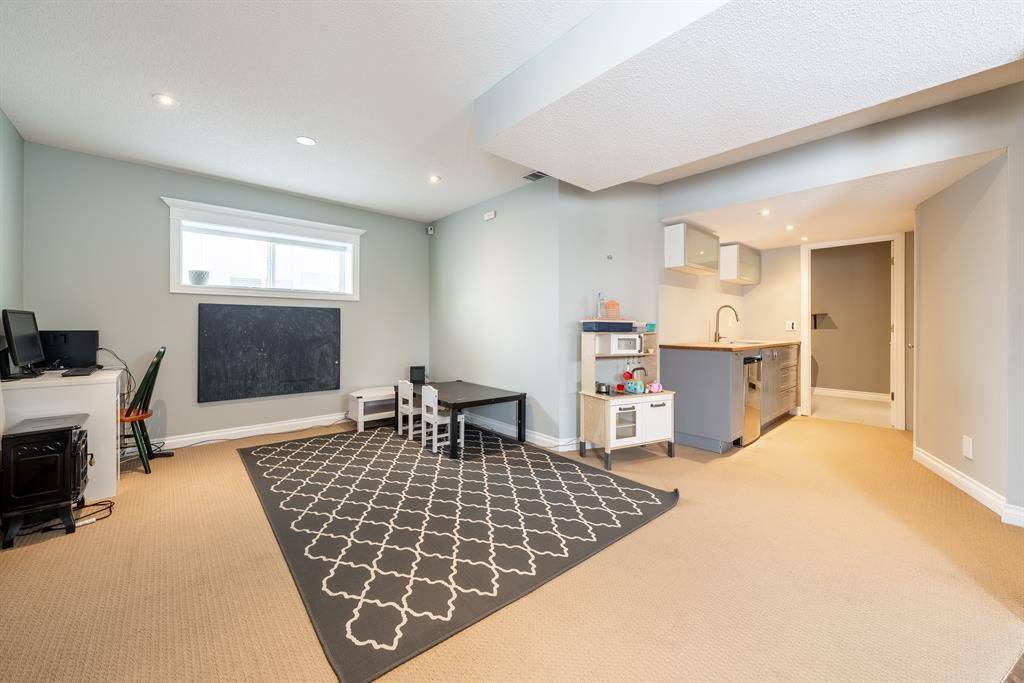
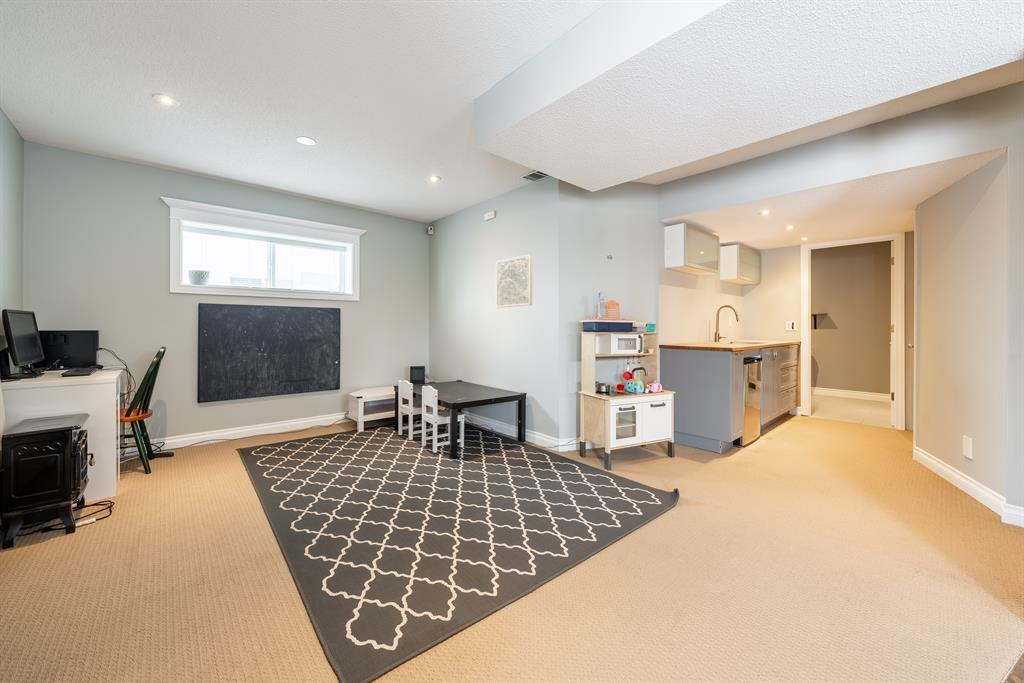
+ wall art [495,253,534,309]
